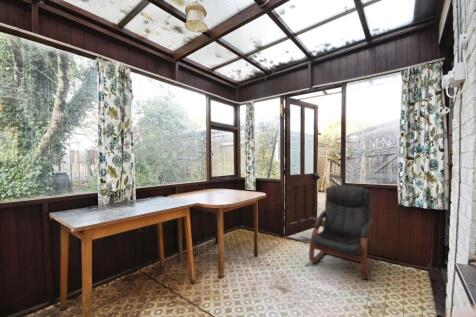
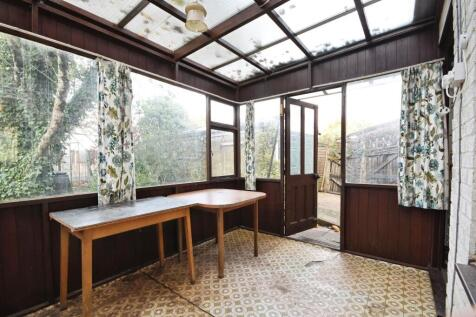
- armchair [308,184,374,280]
